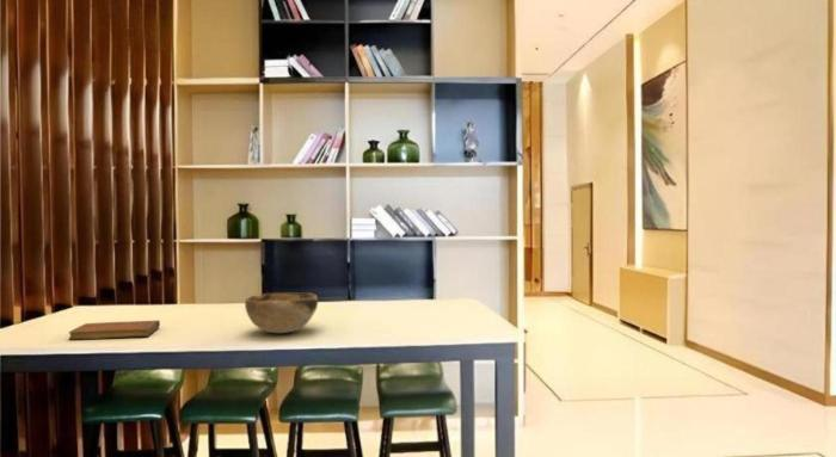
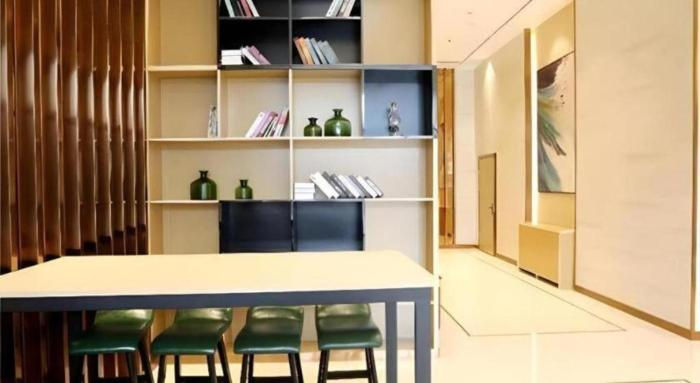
- decorative bowl [244,291,319,334]
- notebook [68,319,161,341]
